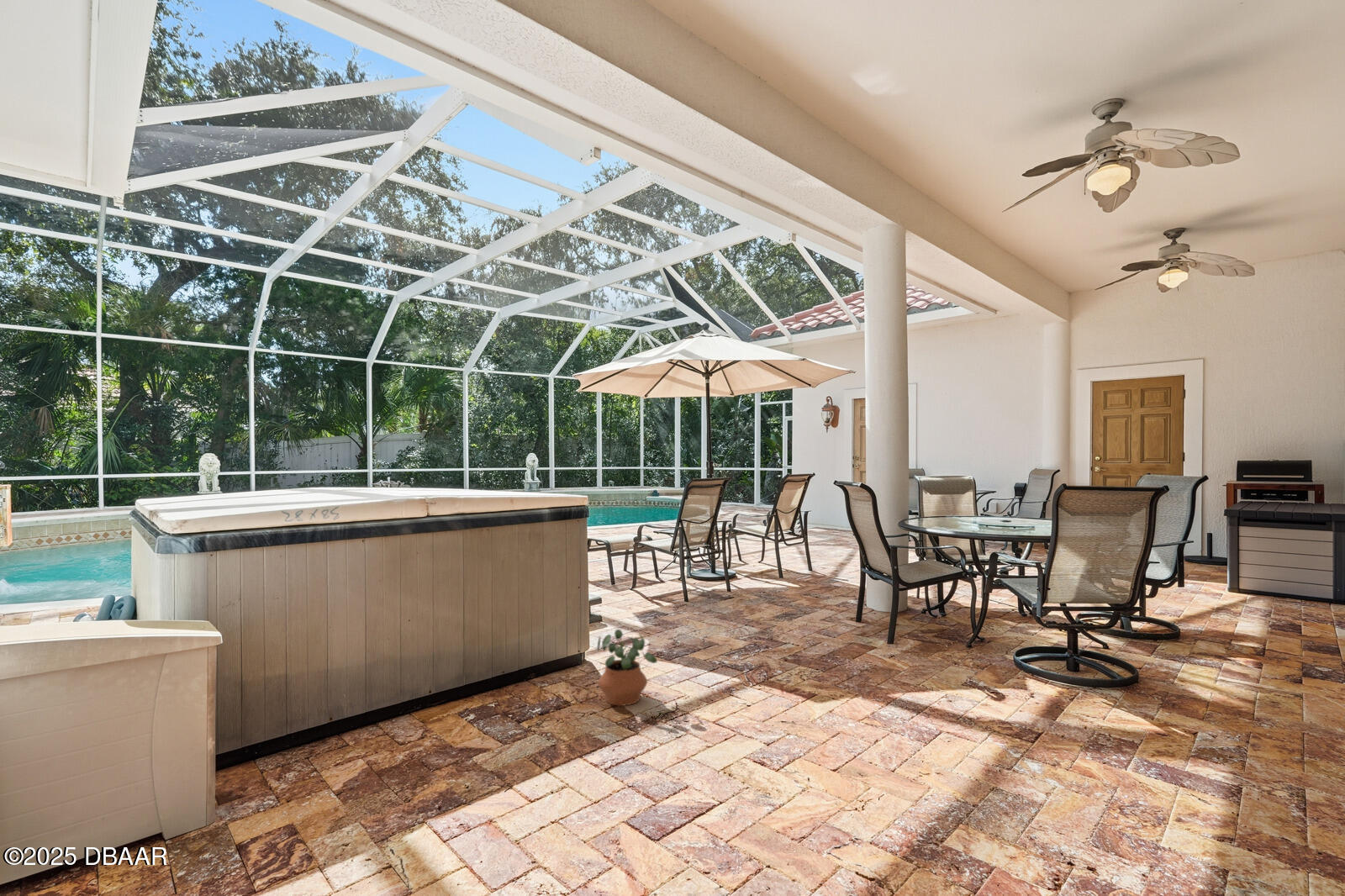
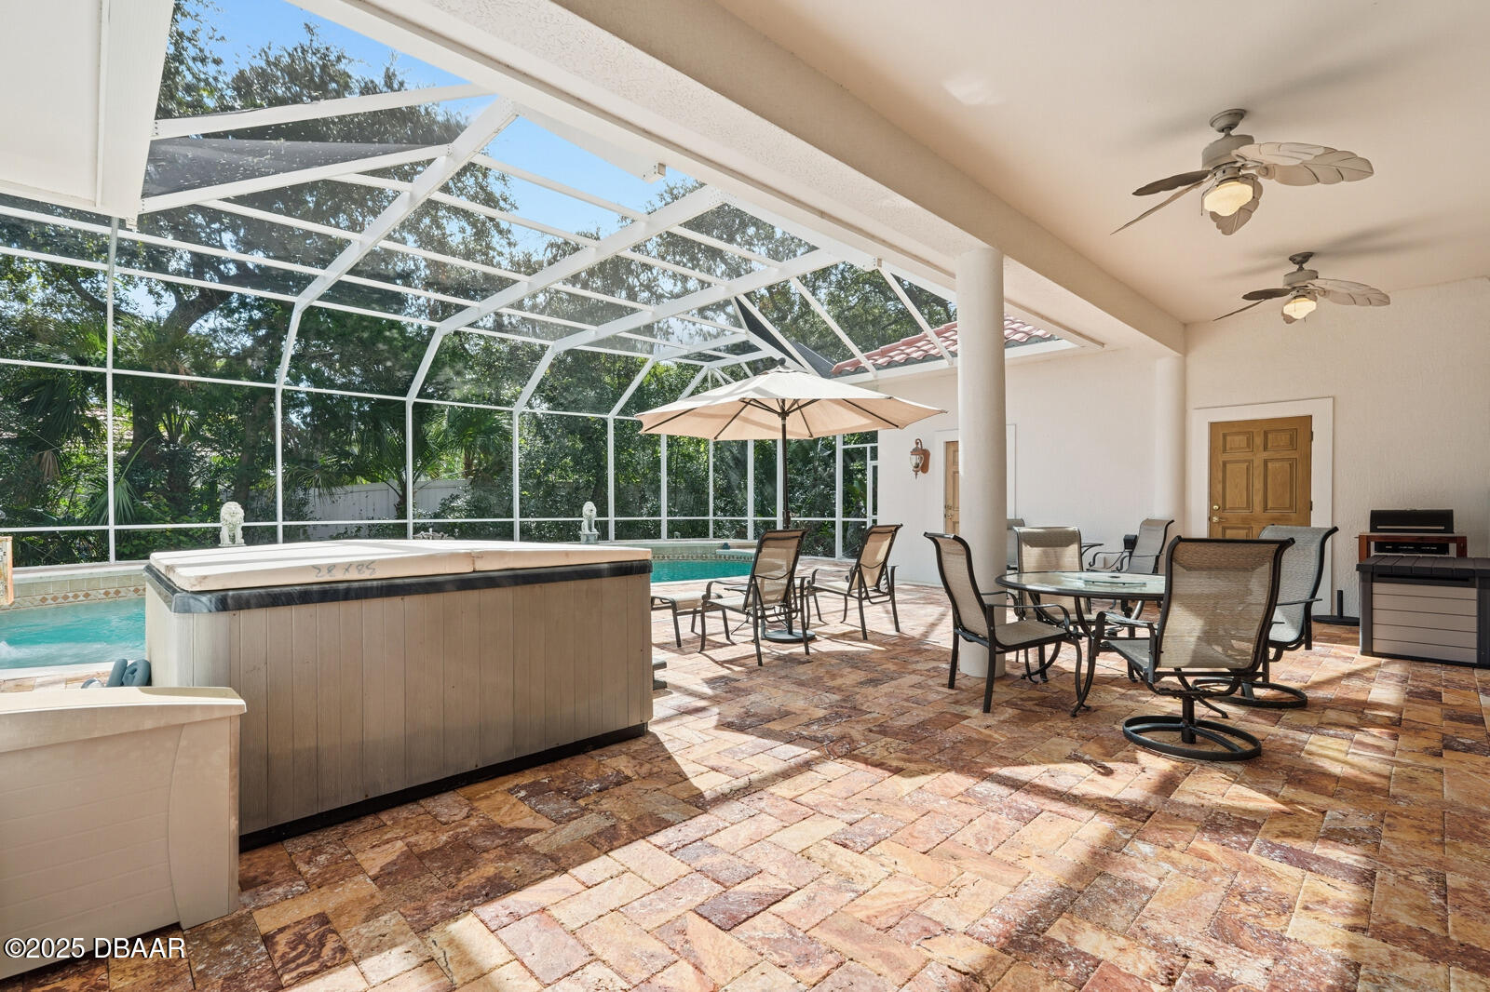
- potted plant [597,629,658,707]
